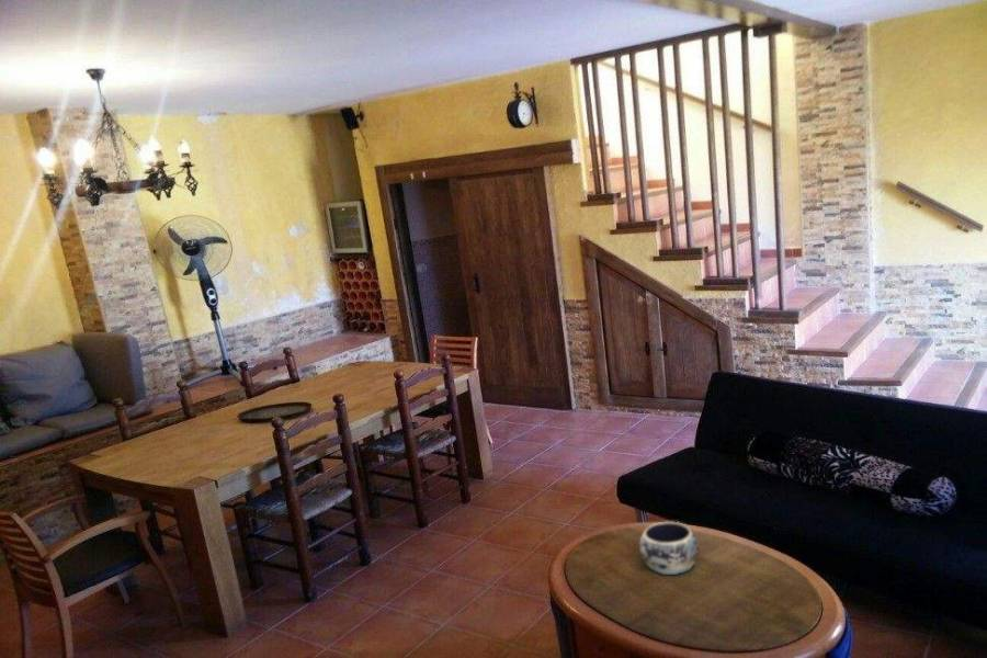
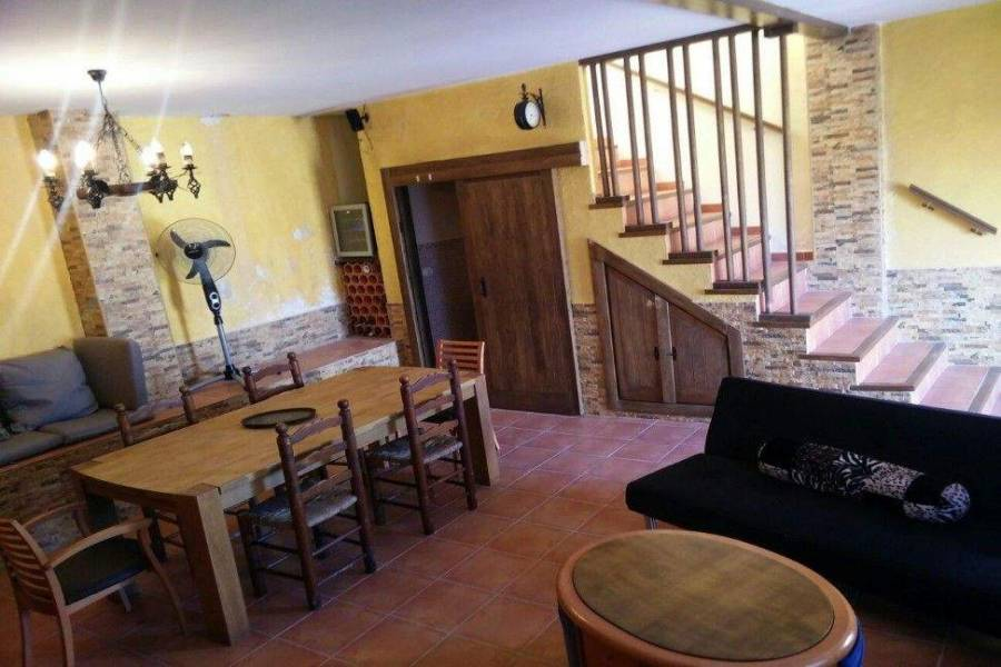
- decorative bowl [638,521,700,576]
